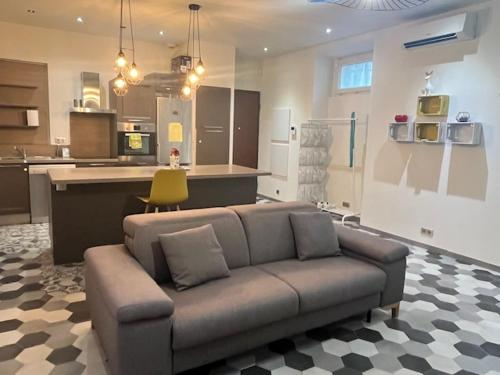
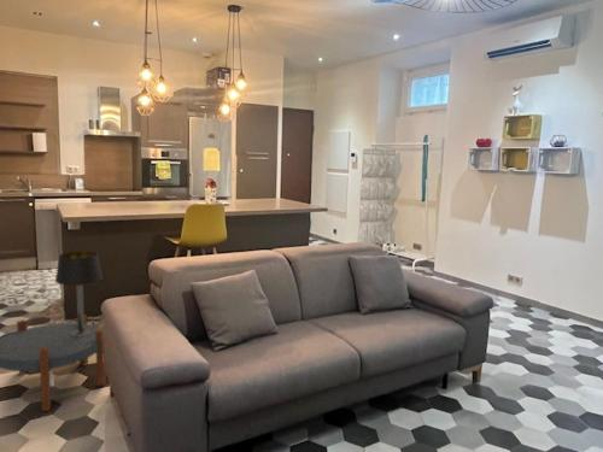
+ side table [0,313,107,412]
+ table lamp [54,251,104,337]
